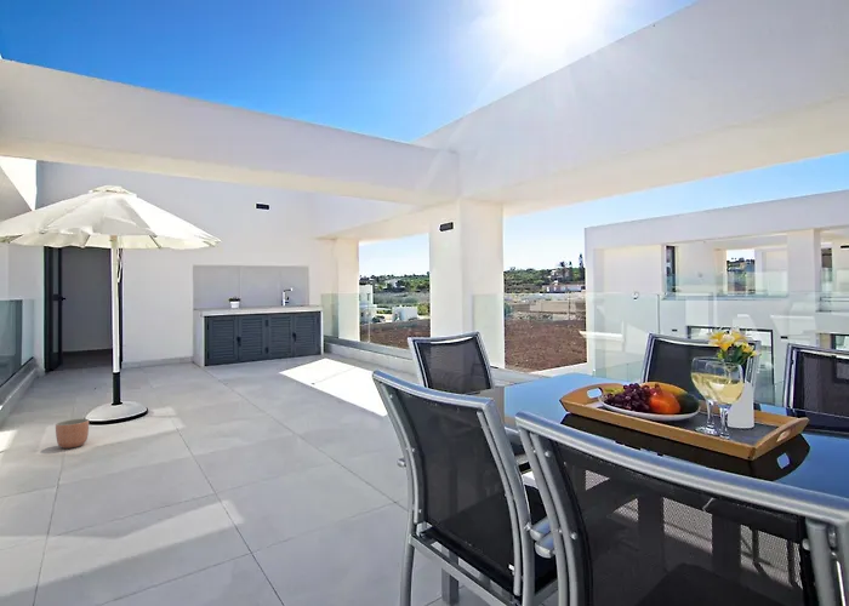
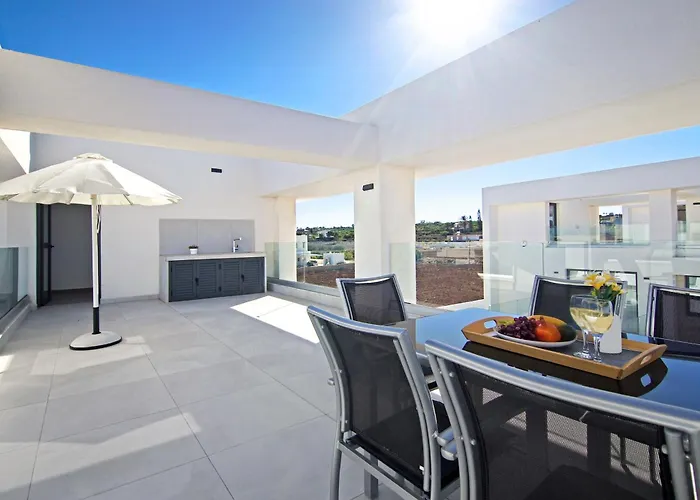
- planter [55,417,90,450]
